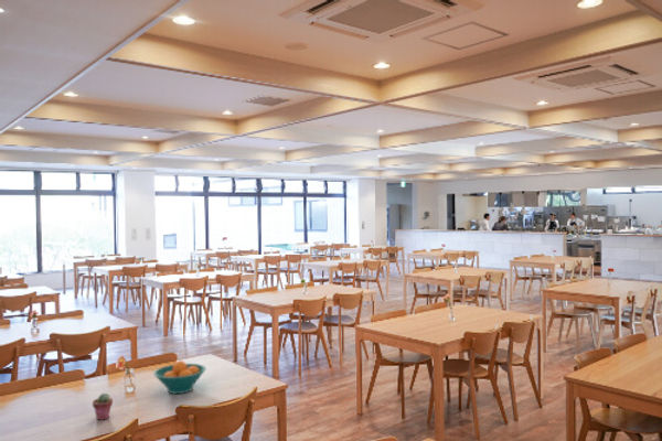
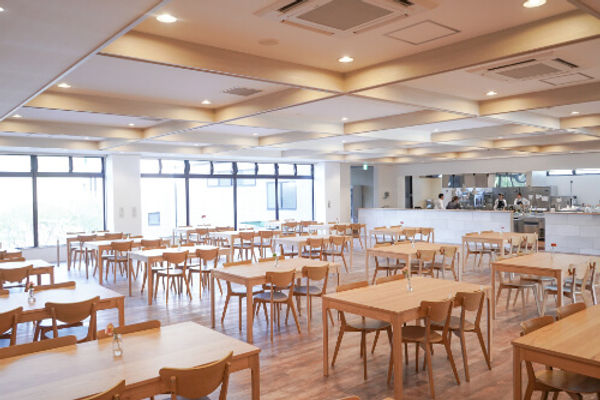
- fruit bowl [152,359,207,395]
- potted succulent [92,392,114,421]
